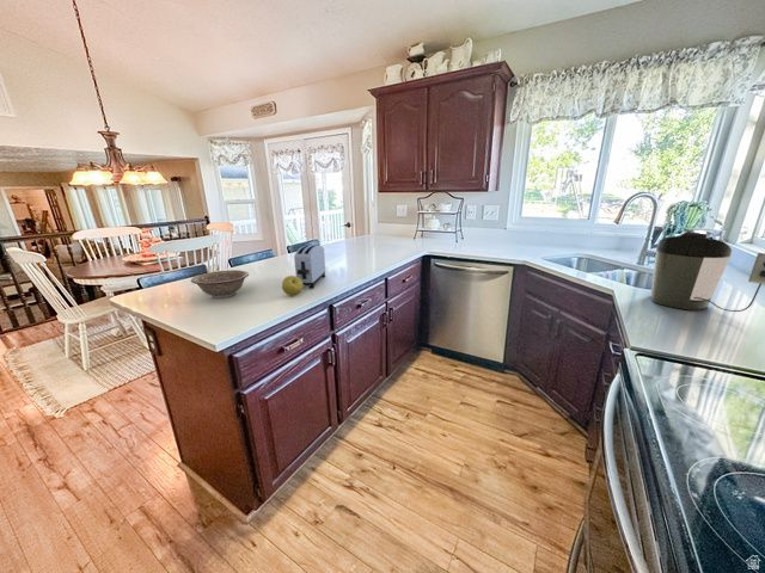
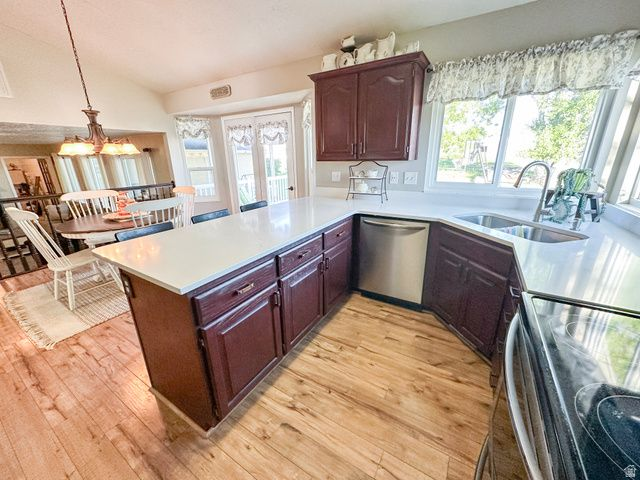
- coffee maker [649,229,765,313]
- toaster [293,245,326,290]
- apple [281,275,304,297]
- decorative bowl [190,269,250,300]
